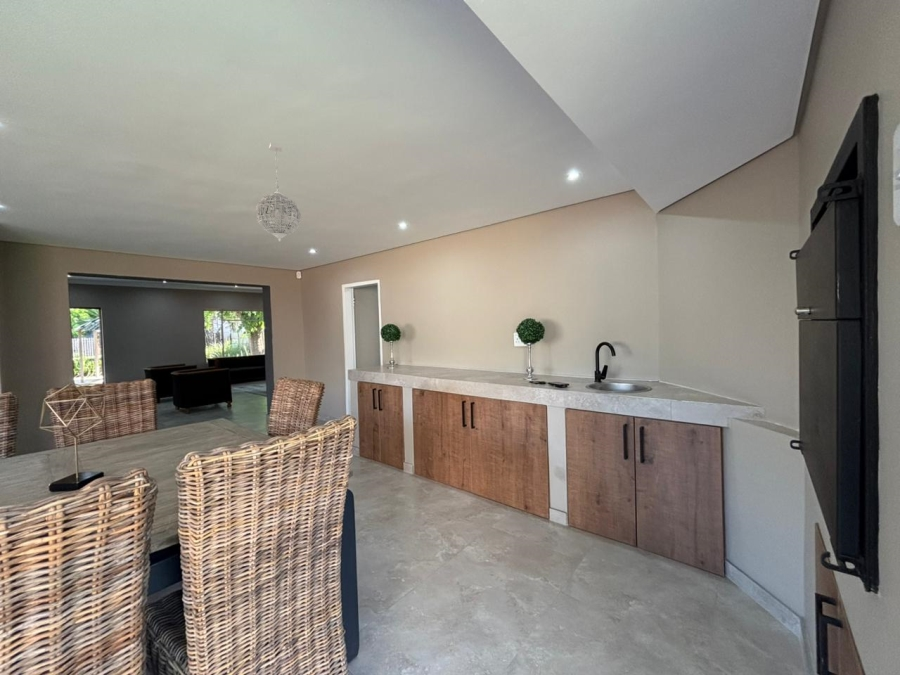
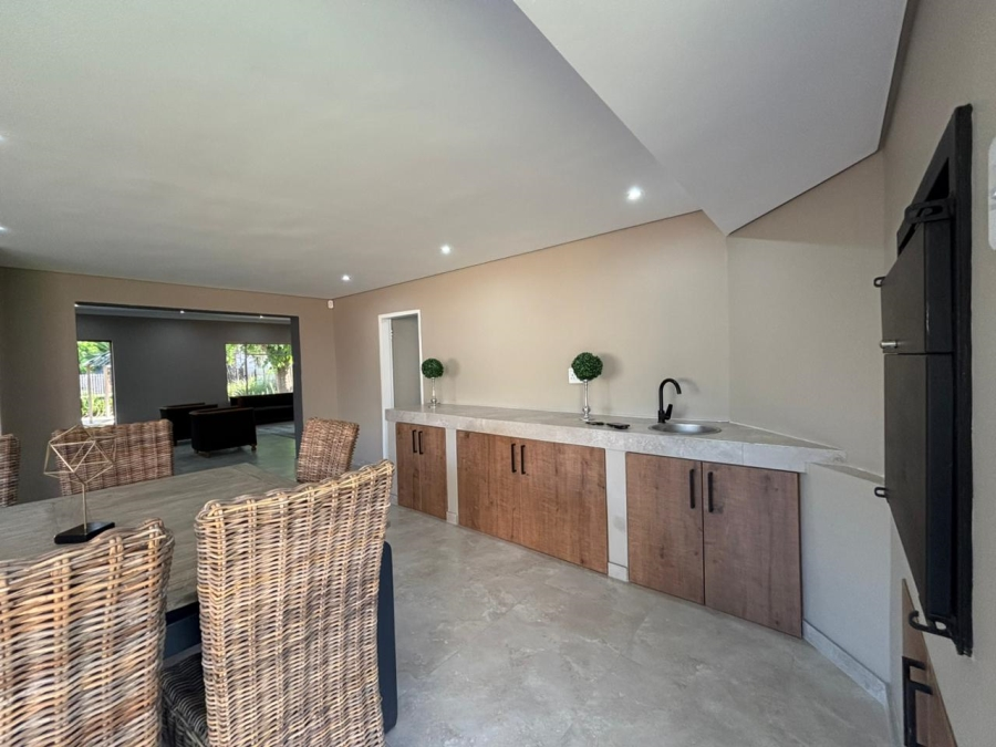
- pendant light [254,142,302,243]
